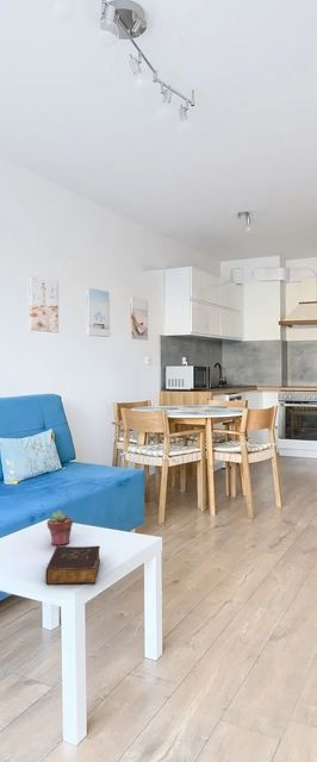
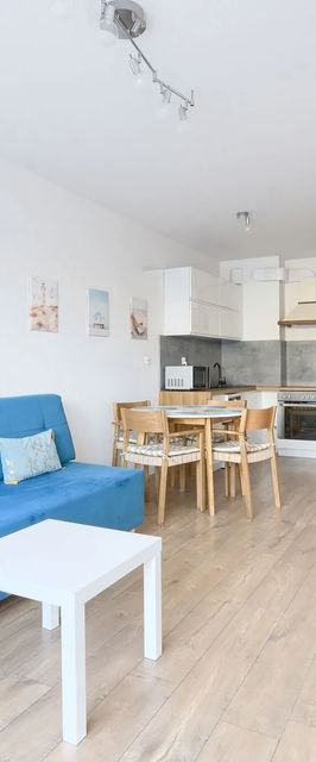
- potted succulent [46,510,74,546]
- book [44,545,101,586]
